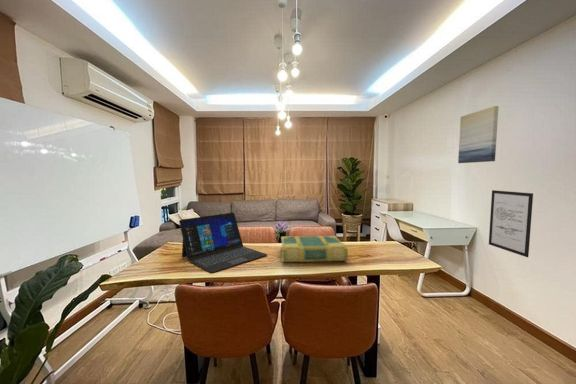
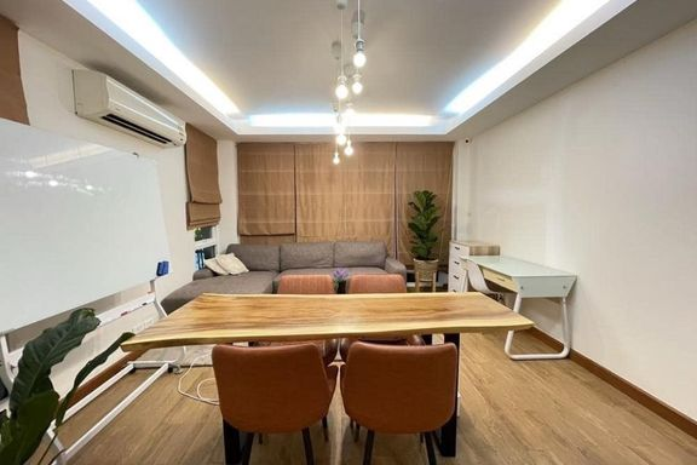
- wall art [488,189,534,258]
- laptop [178,212,268,274]
- wall art [457,105,499,164]
- book [280,235,349,263]
